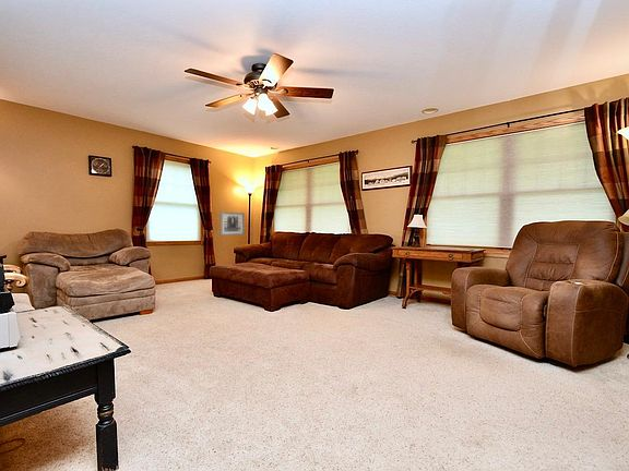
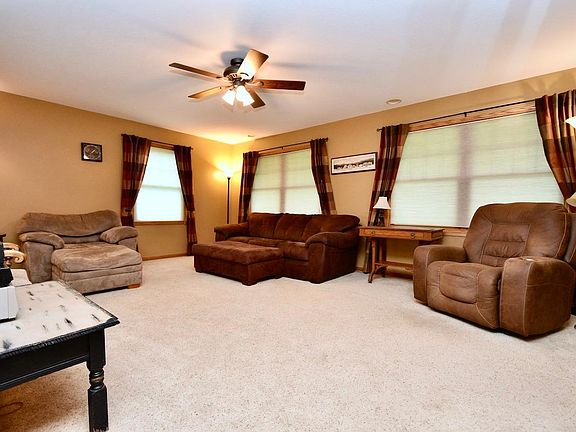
- wall art [219,212,246,237]
